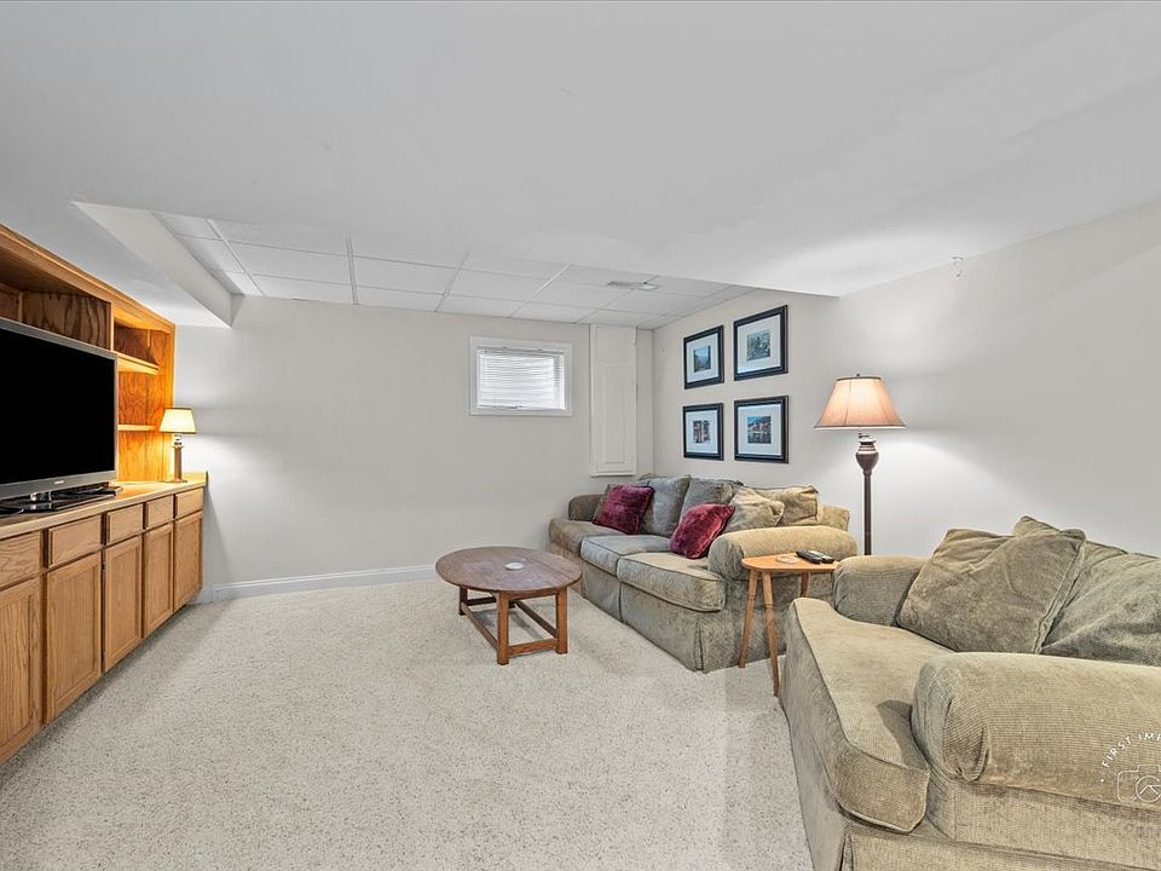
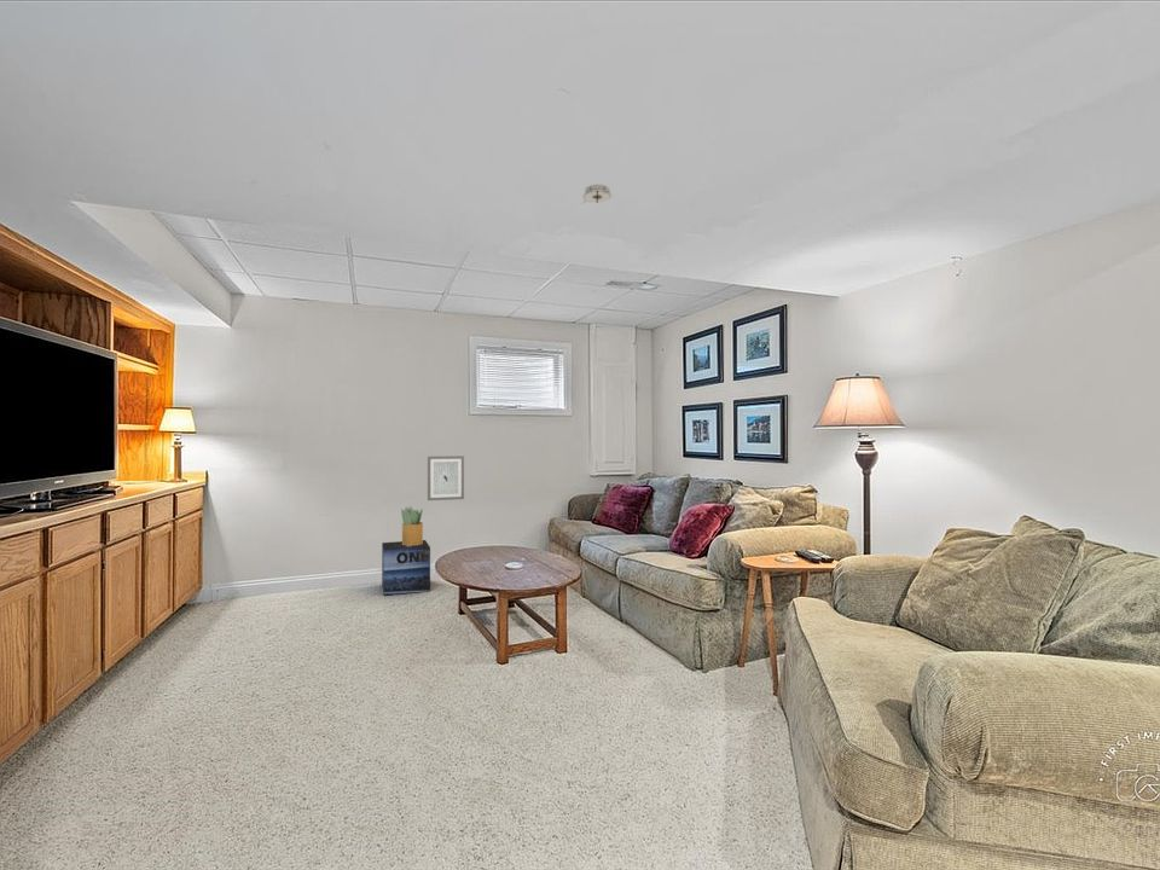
+ potted plant [400,505,424,545]
+ wall art [427,454,465,501]
+ cardboard box [381,539,431,597]
+ smoke detector [580,182,614,205]
